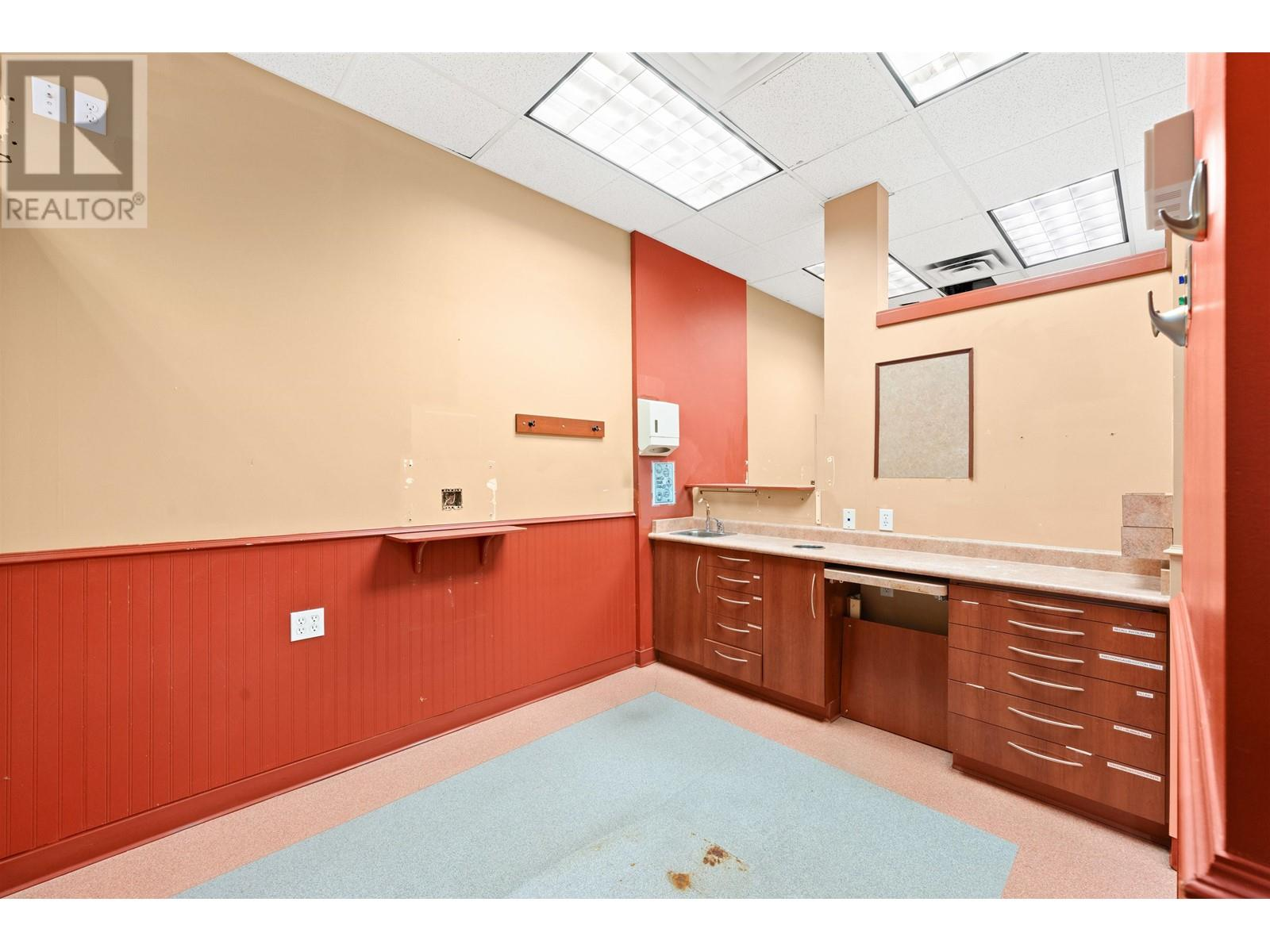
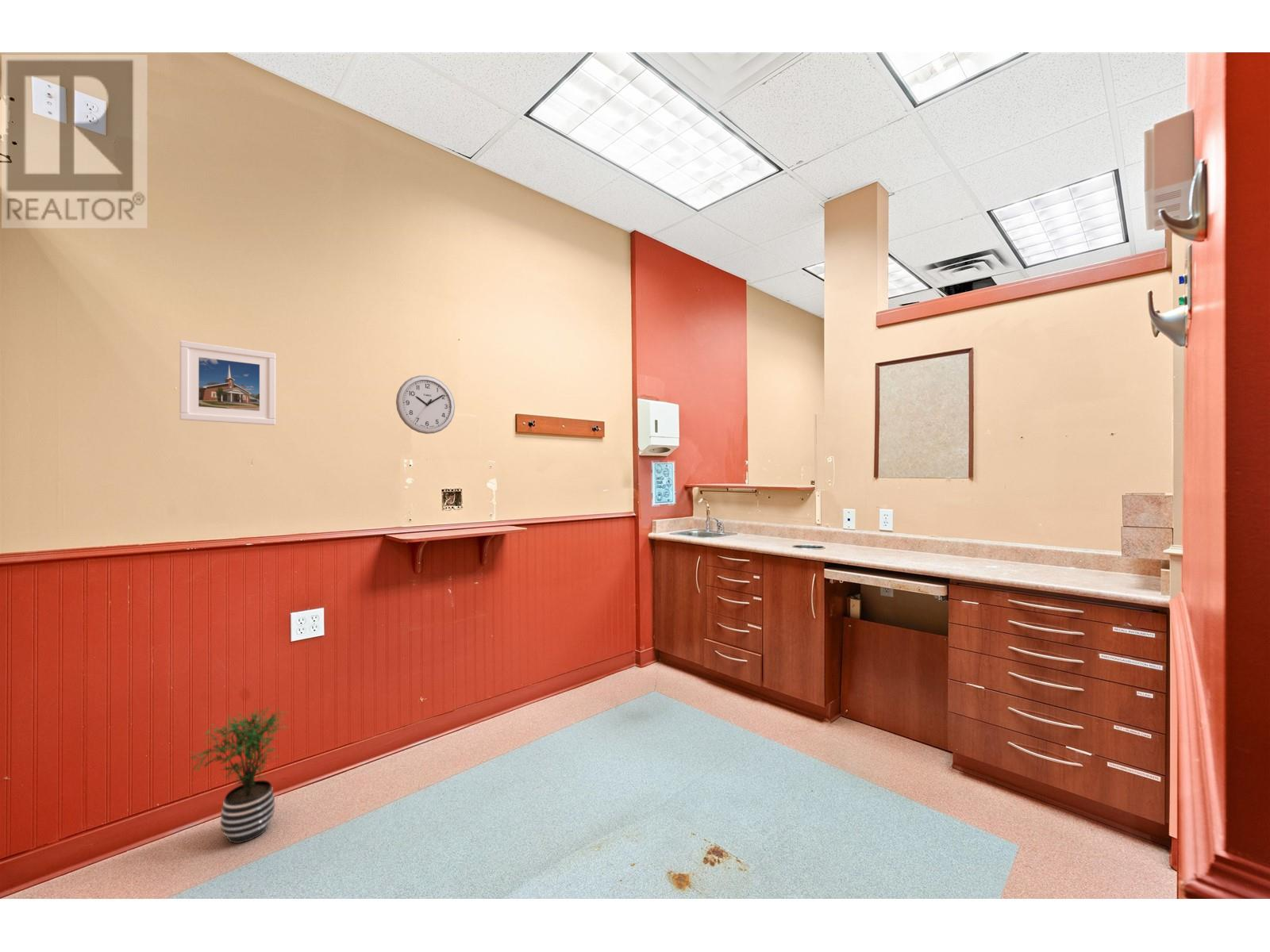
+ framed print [179,340,276,426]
+ wall clock [395,374,456,435]
+ potted plant [189,704,291,844]
